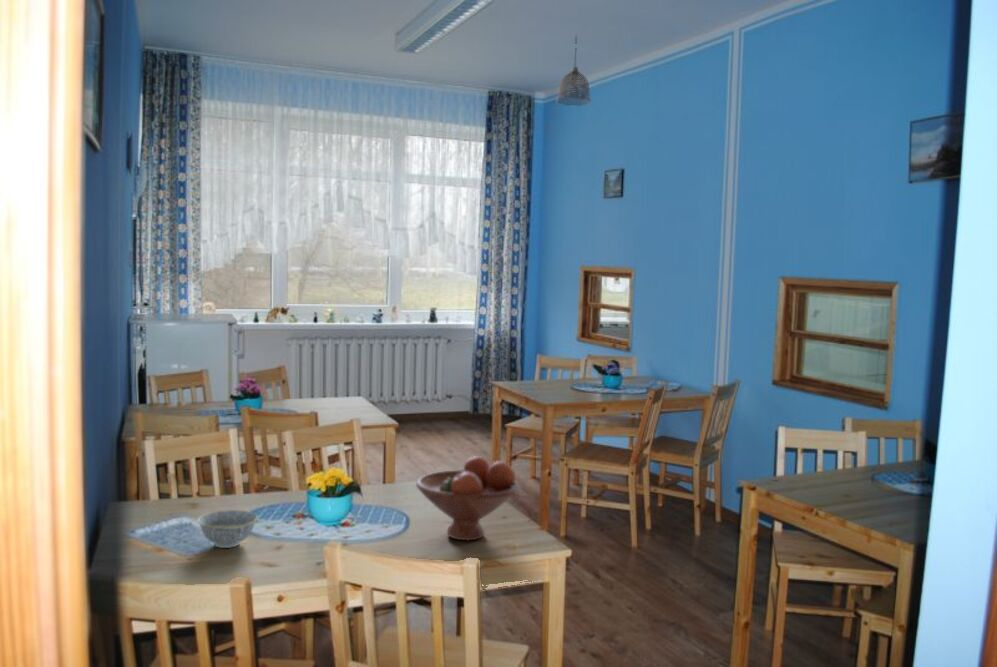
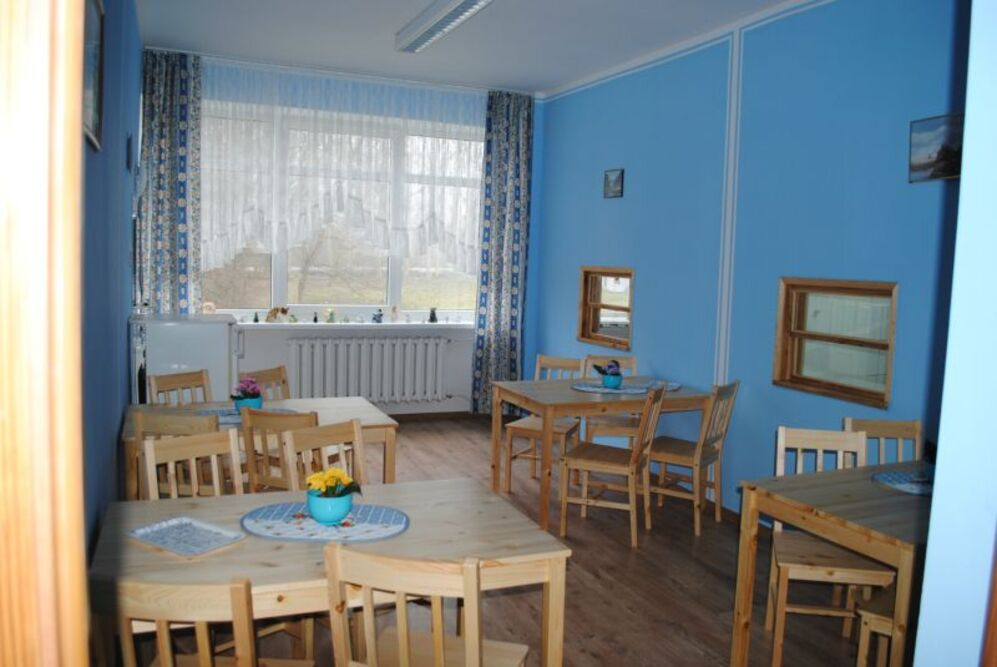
- fruit bowl [415,455,519,541]
- bowl [196,509,259,549]
- pendant lamp [555,34,592,107]
